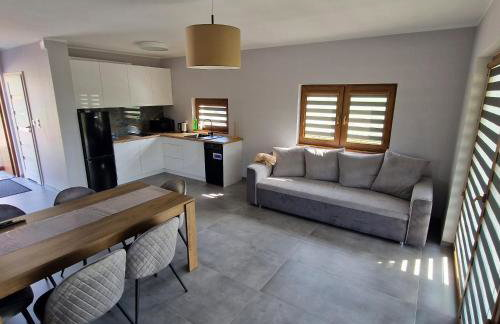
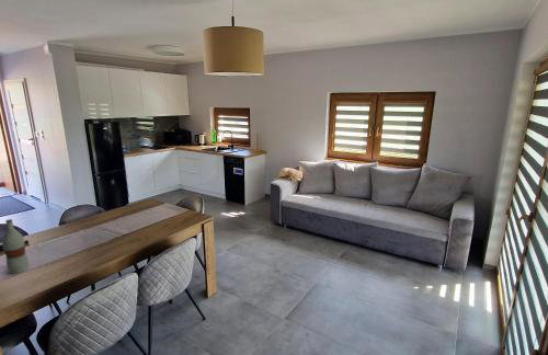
+ bottle [1,218,30,275]
